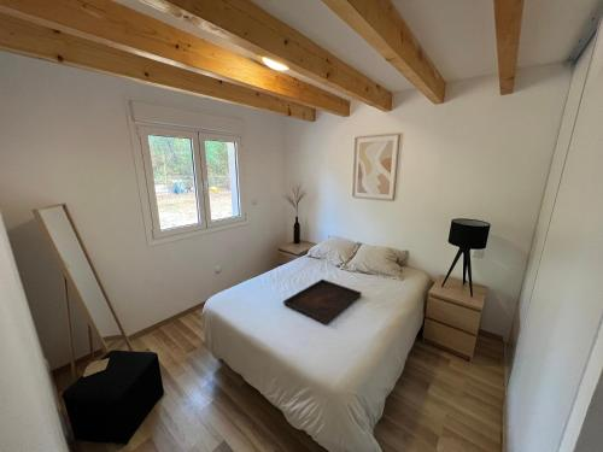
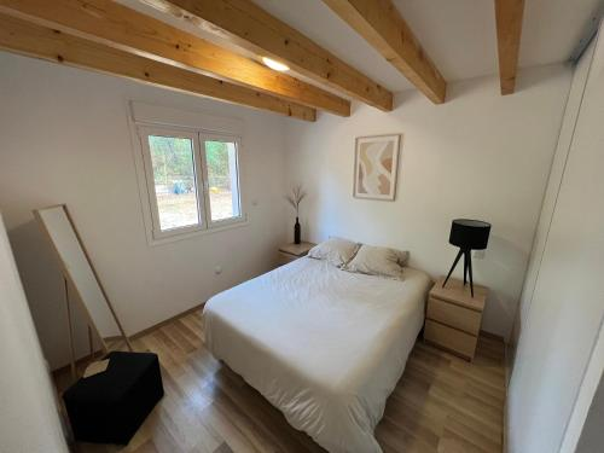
- serving tray [282,278,363,325]
